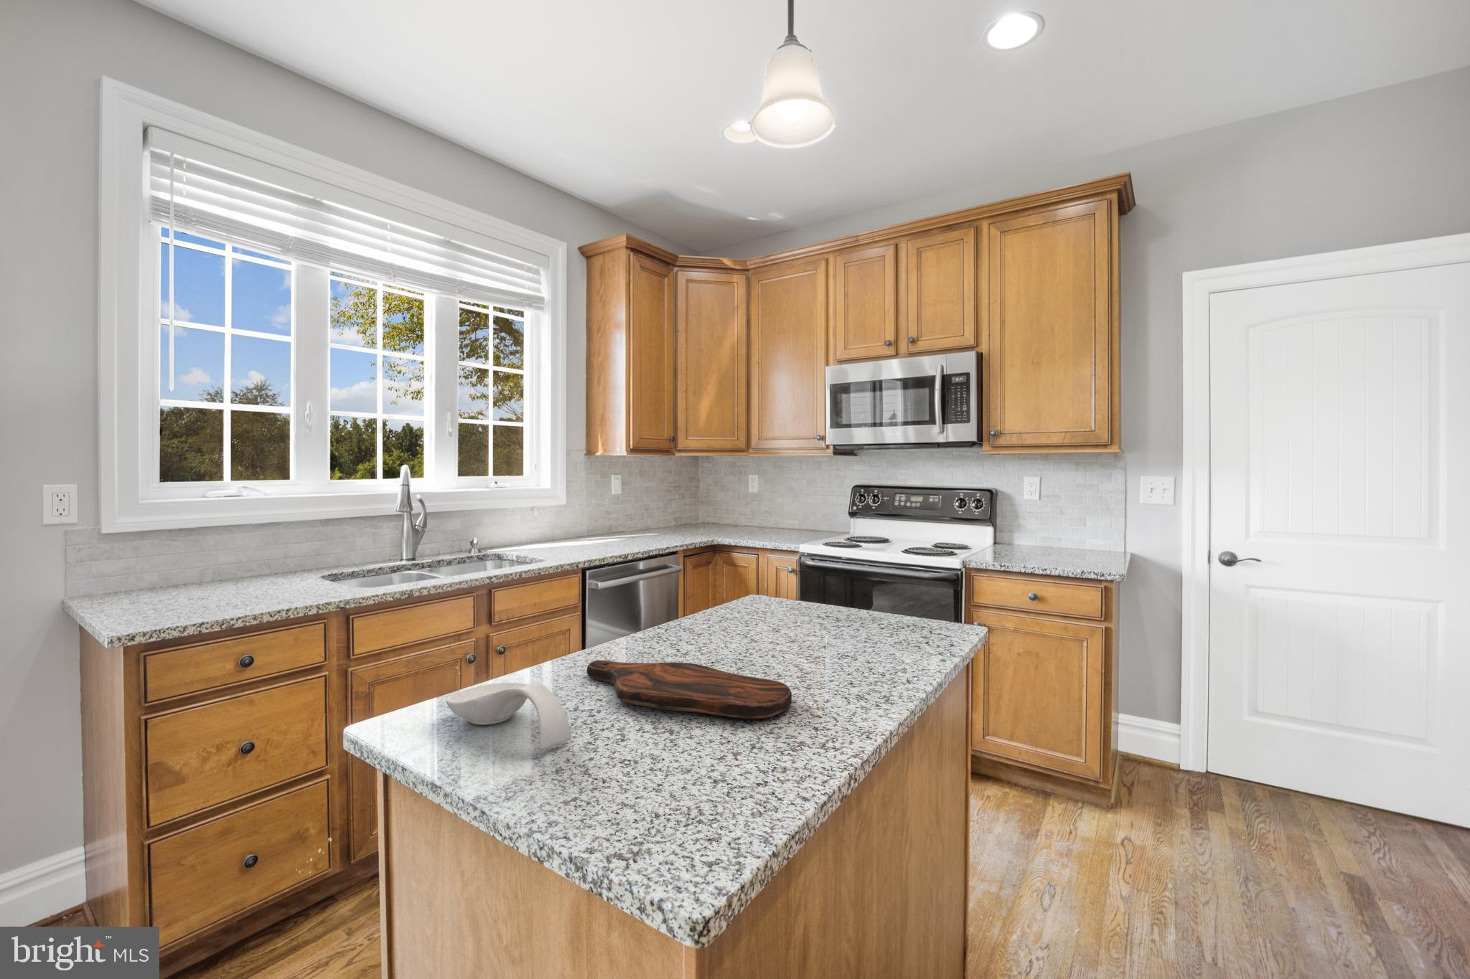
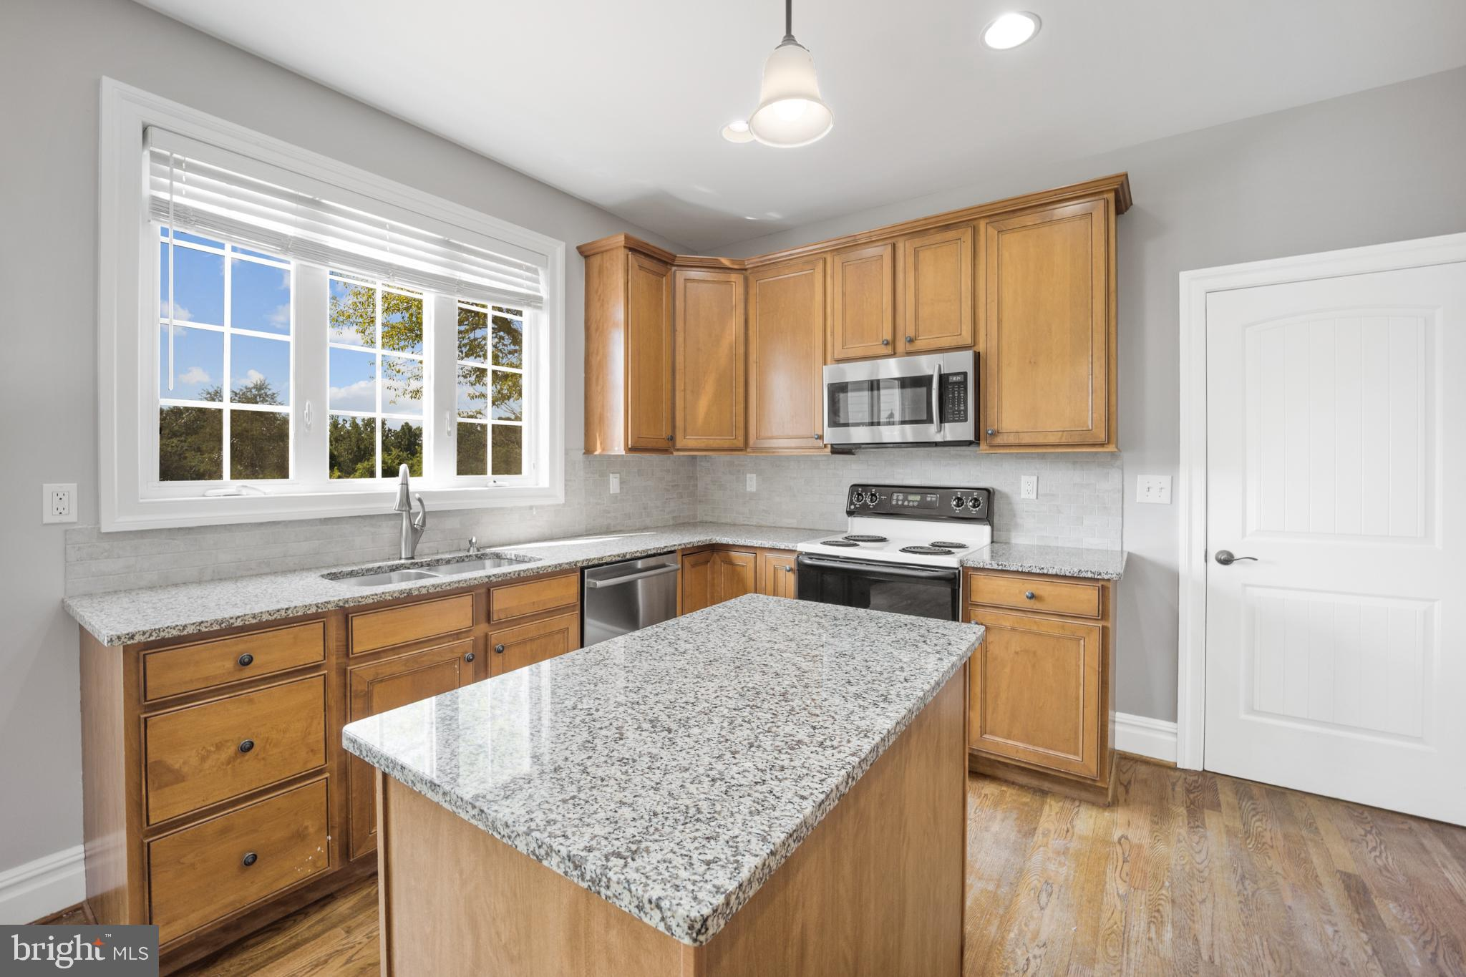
- cutting board [587,660,792,719]
- spoon rest [446,681,572,751]
